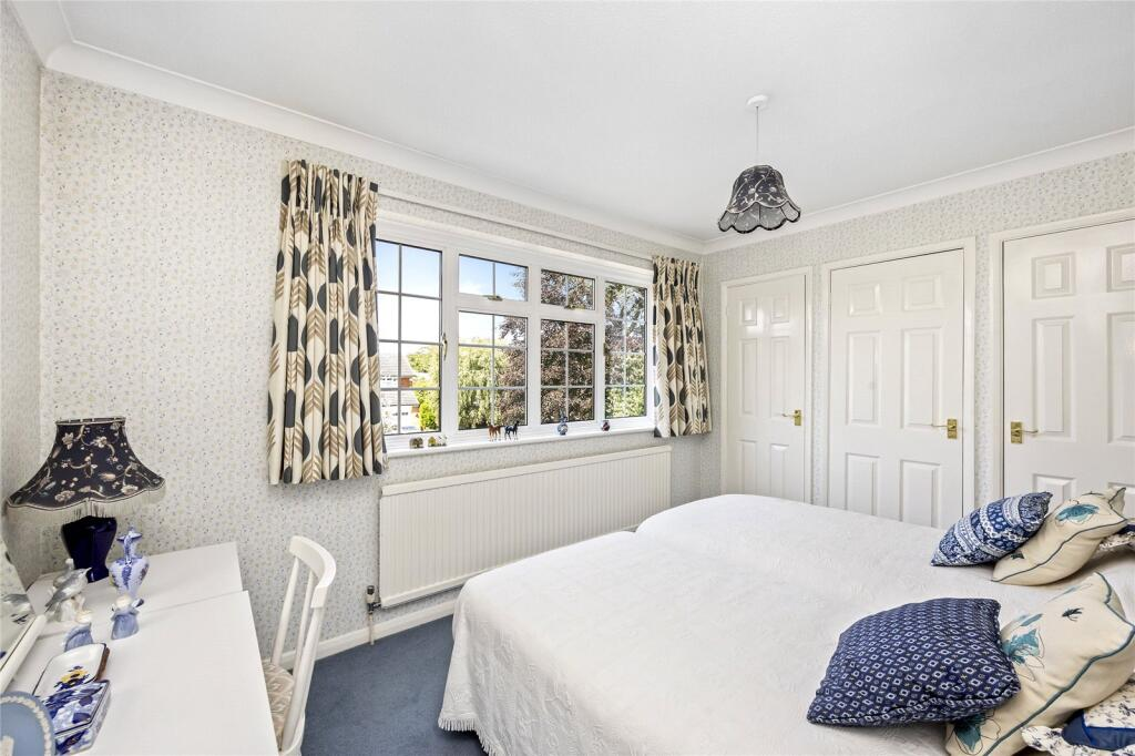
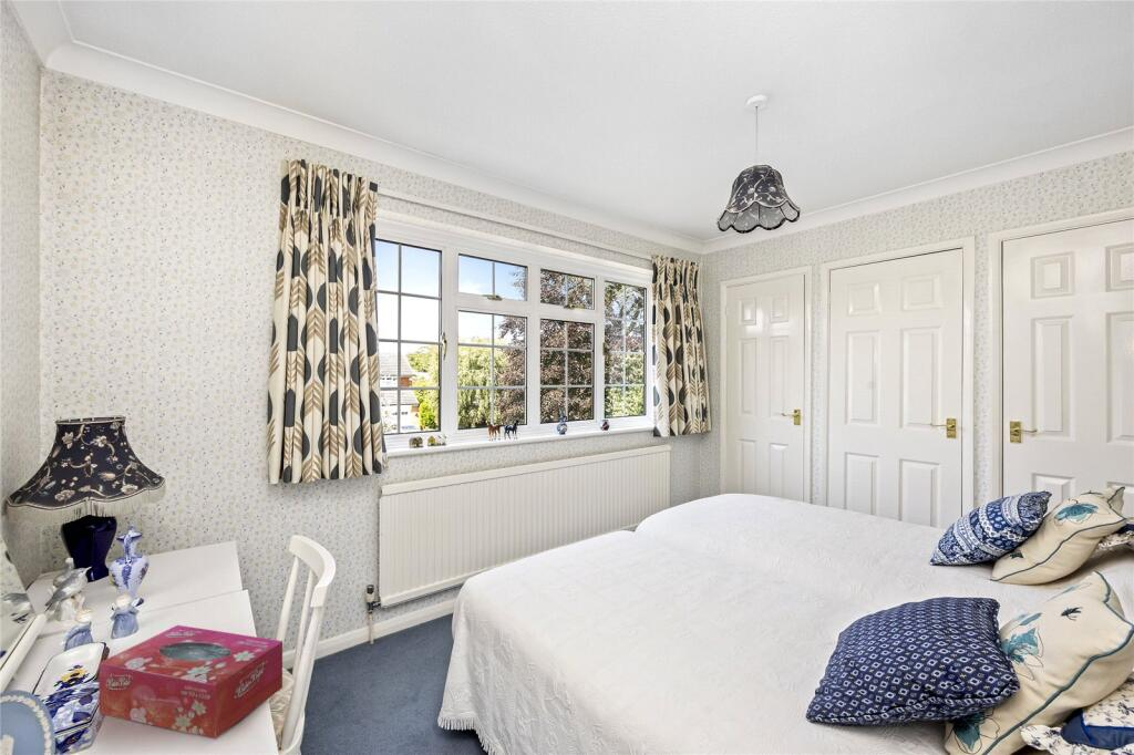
+ tissue box [97,624,284,740]
